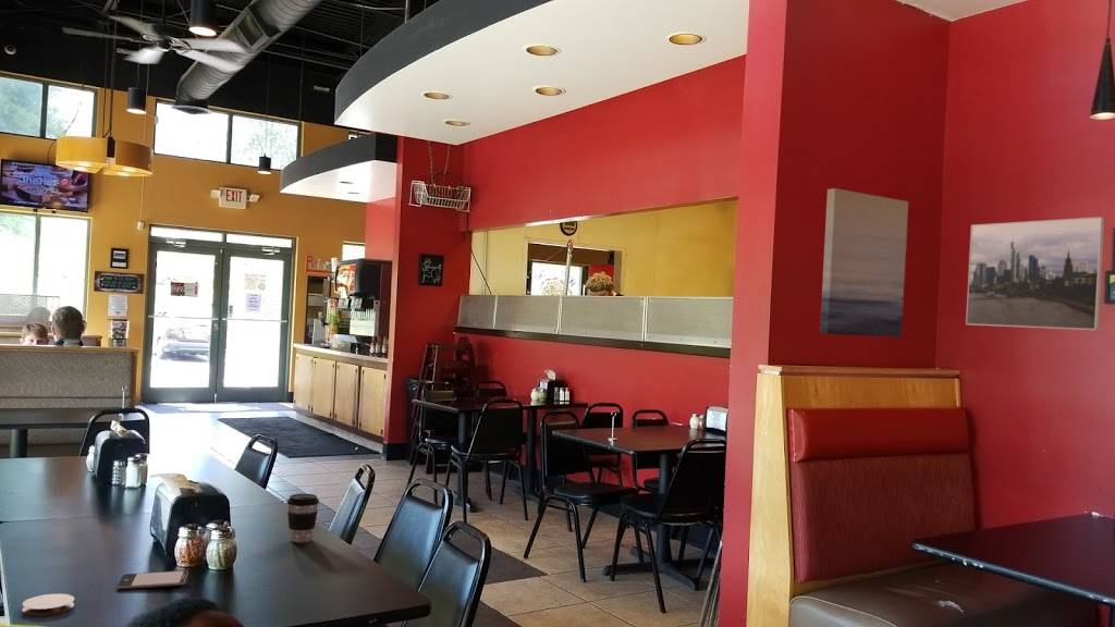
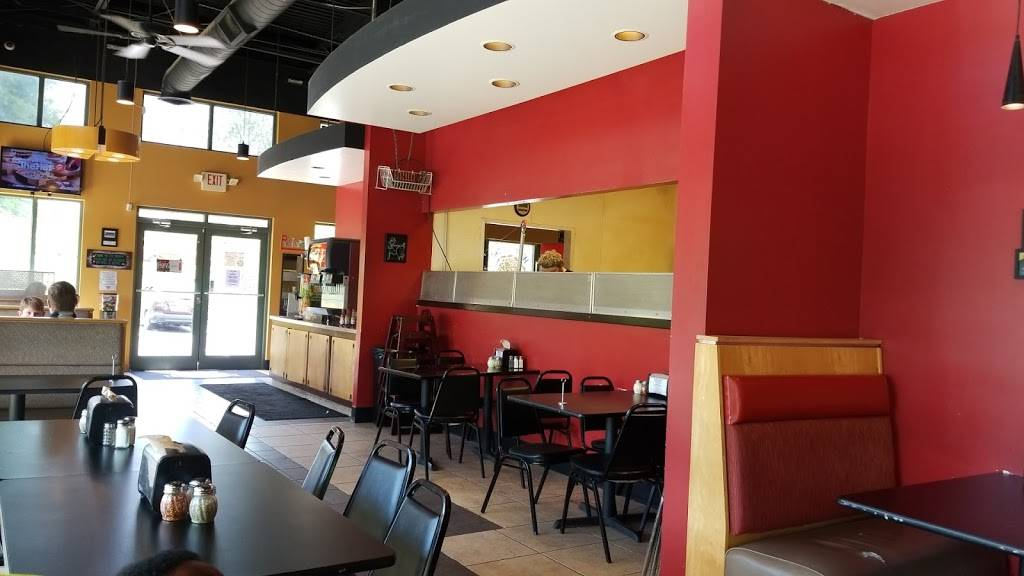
- coffee cup [285,492,320,543]
- smartphone [115,569,189,590]
- wall art [819,187,909,339]
- coaster [21,592,75,616]
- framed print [965,216,1106,331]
